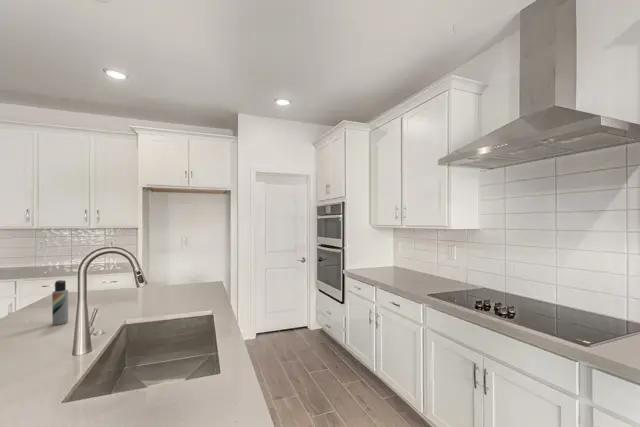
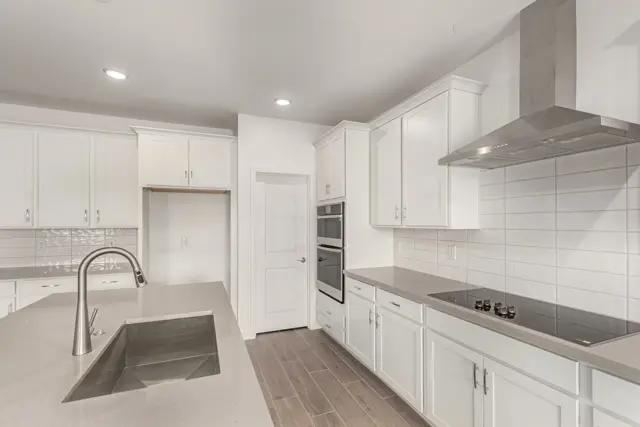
- lotion bottle [51,279,69,326]
